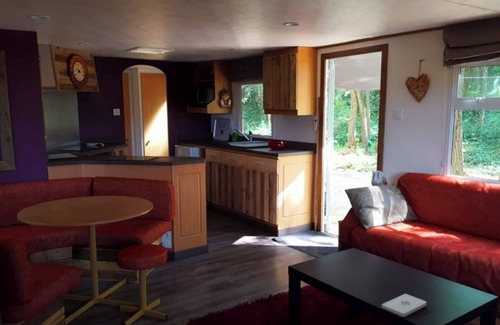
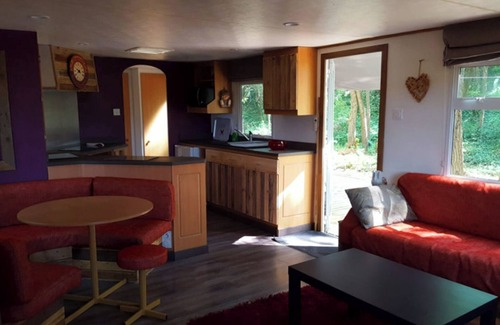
- notepad [381,293,427,318]
